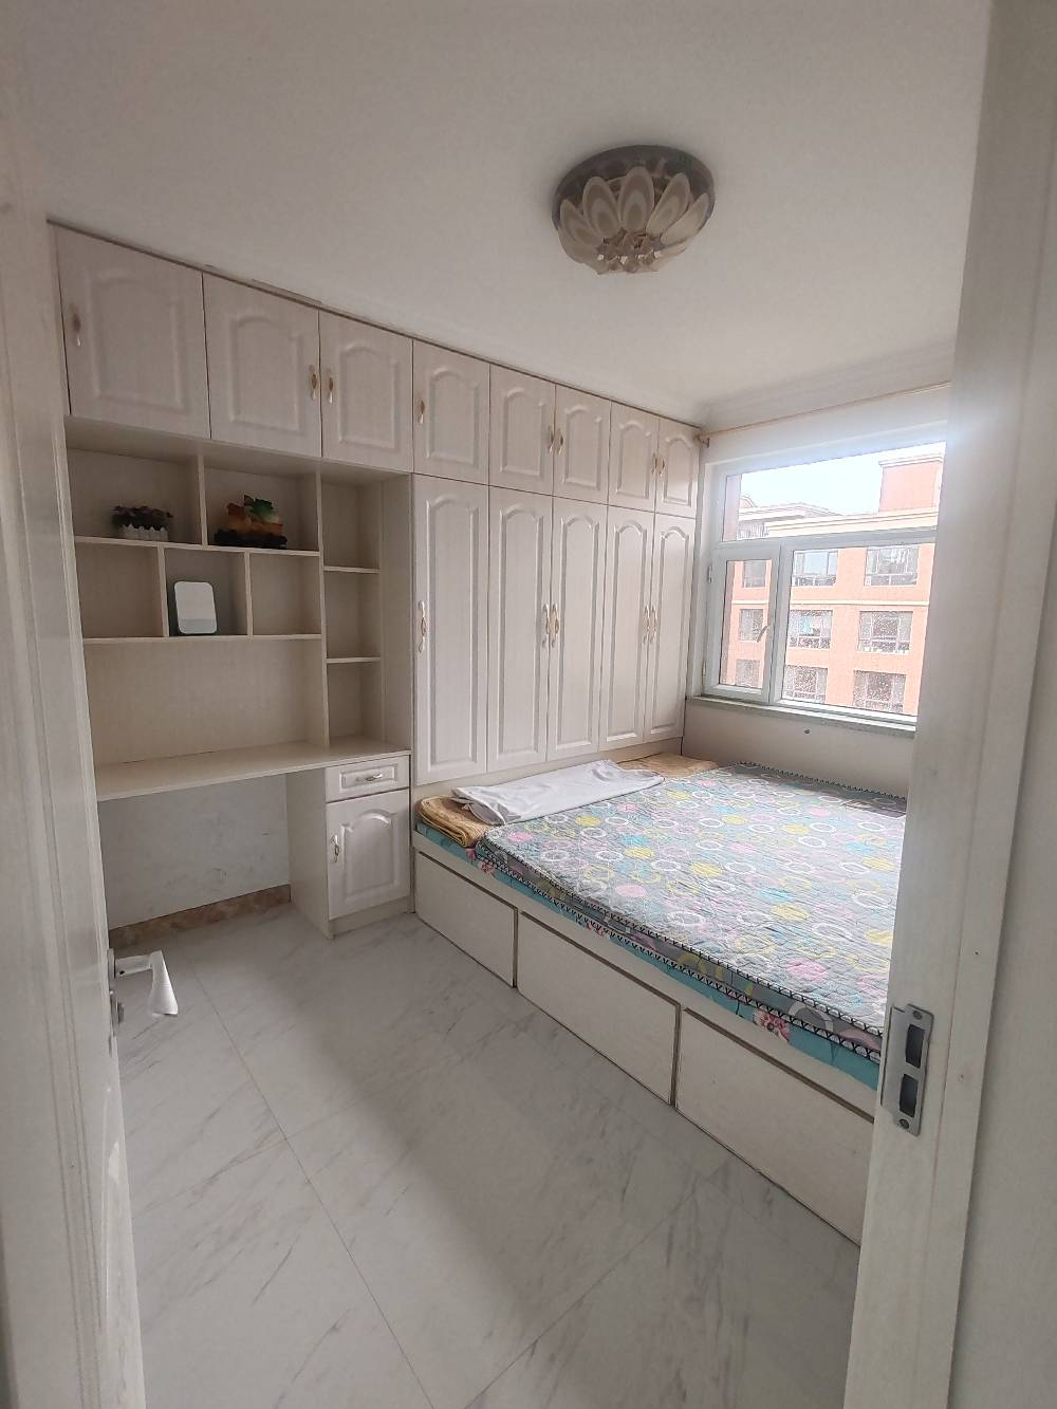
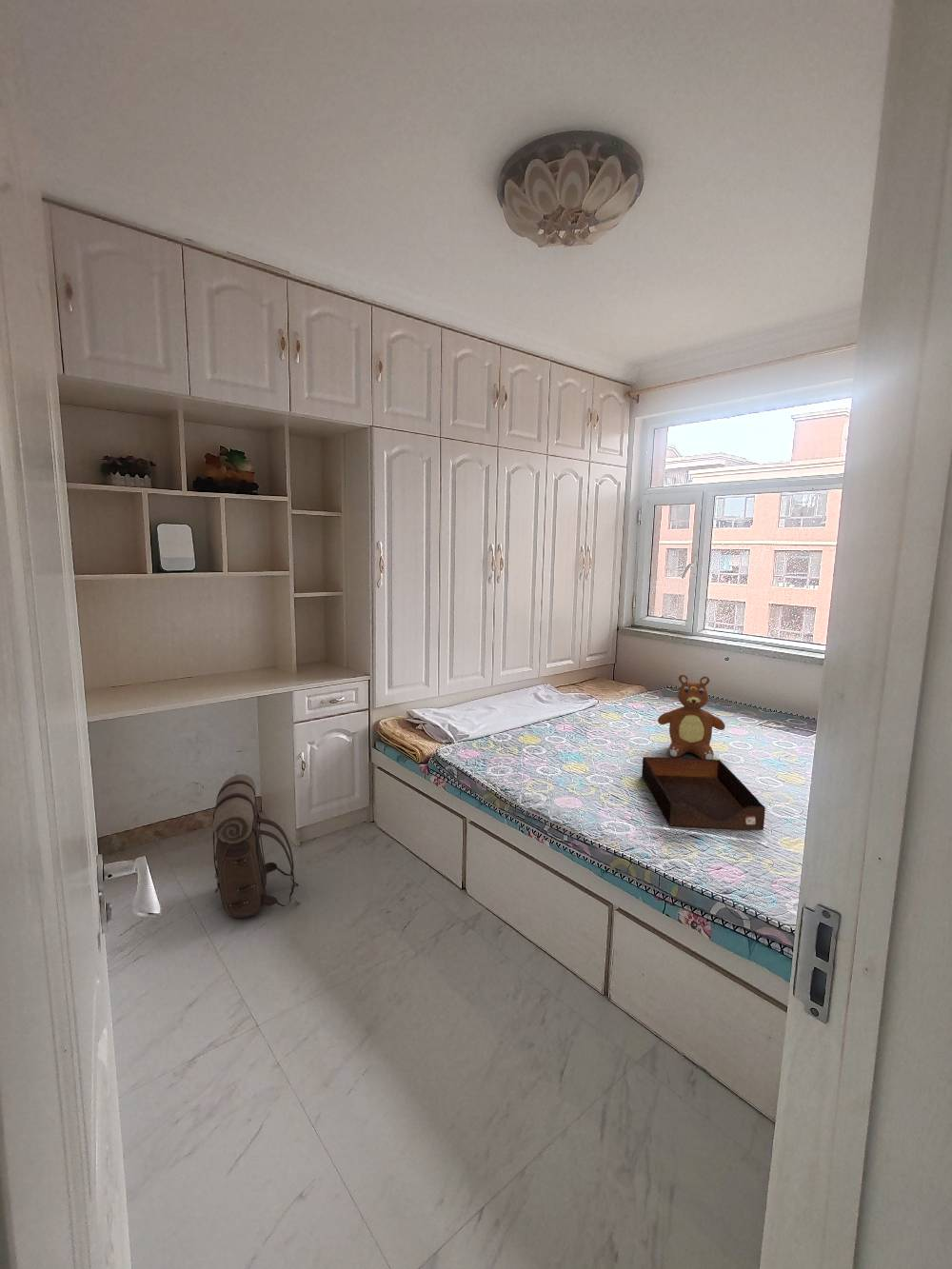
+ tray [641,756,766,831]
+ teddy bear [657,674,726,760]
+ backpack [211,773,301,919]
